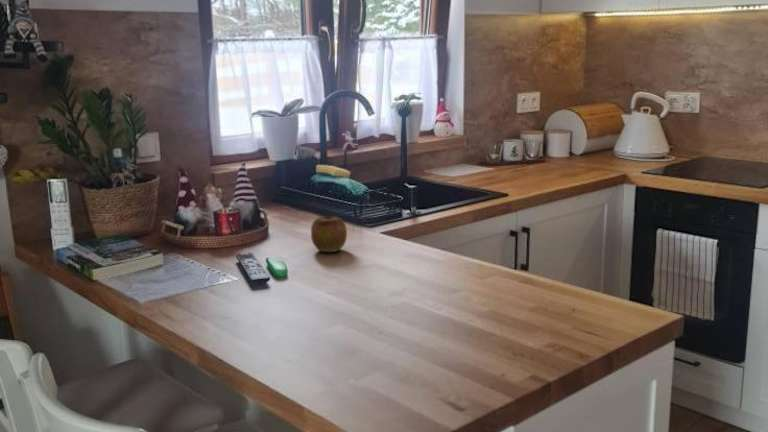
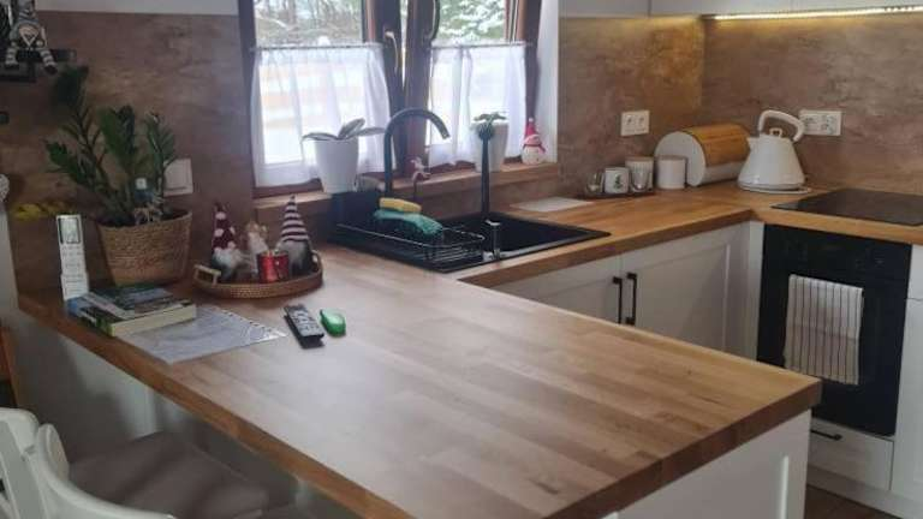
- apple [310,211,348,253]
